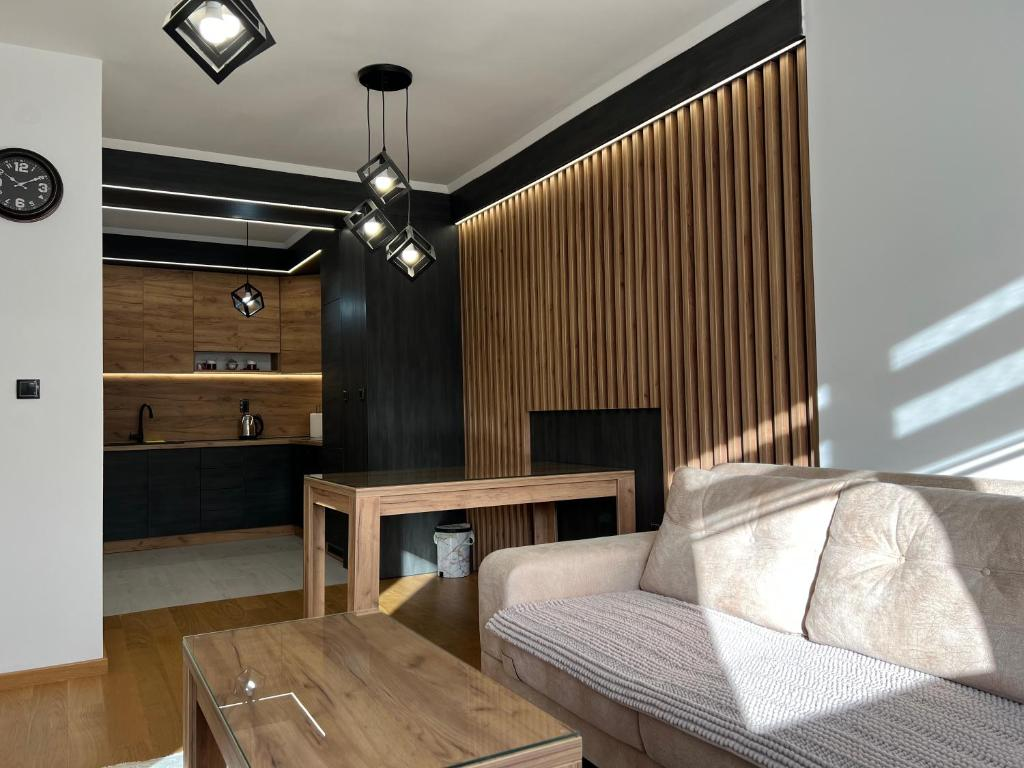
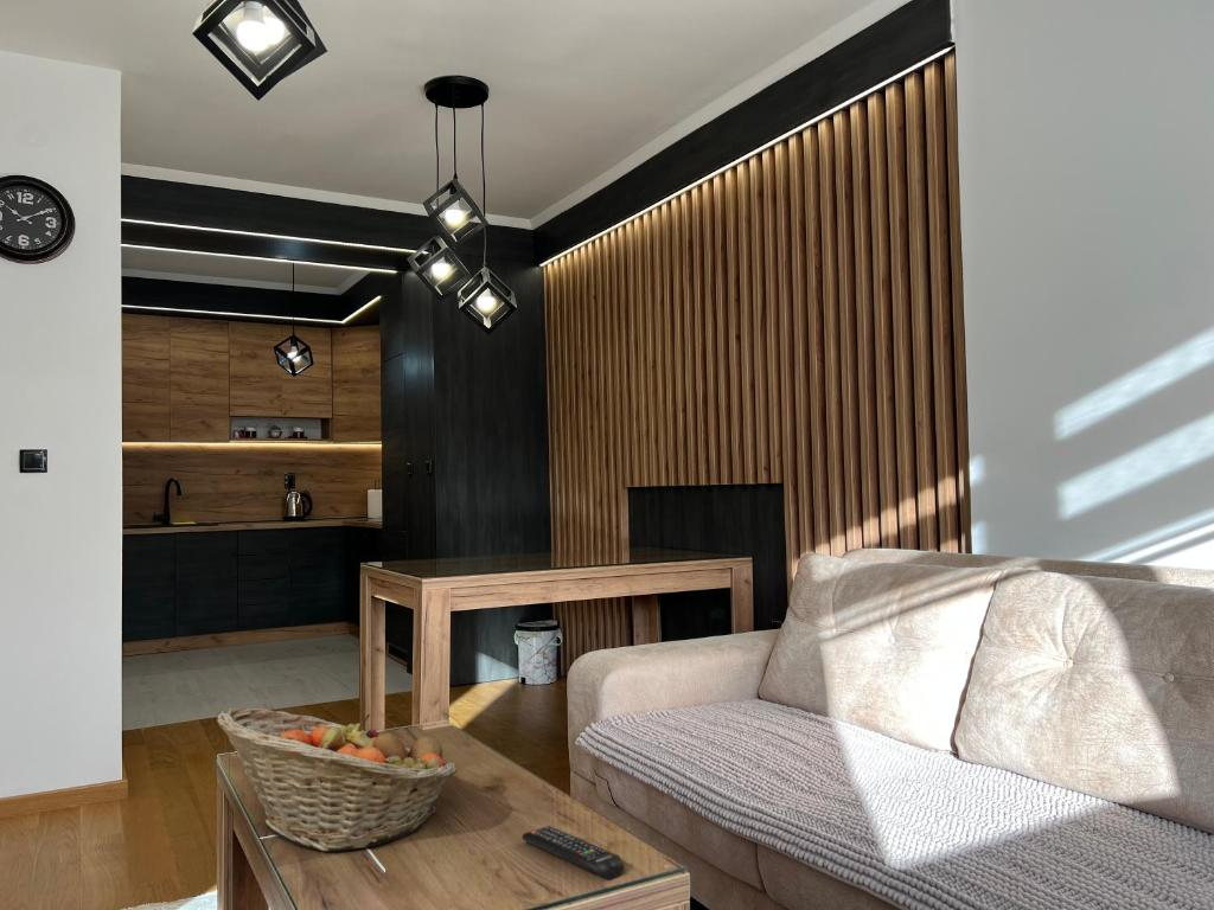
+ remote control [520,825,625,880]
+ fruit basket [217,706,459,853]
